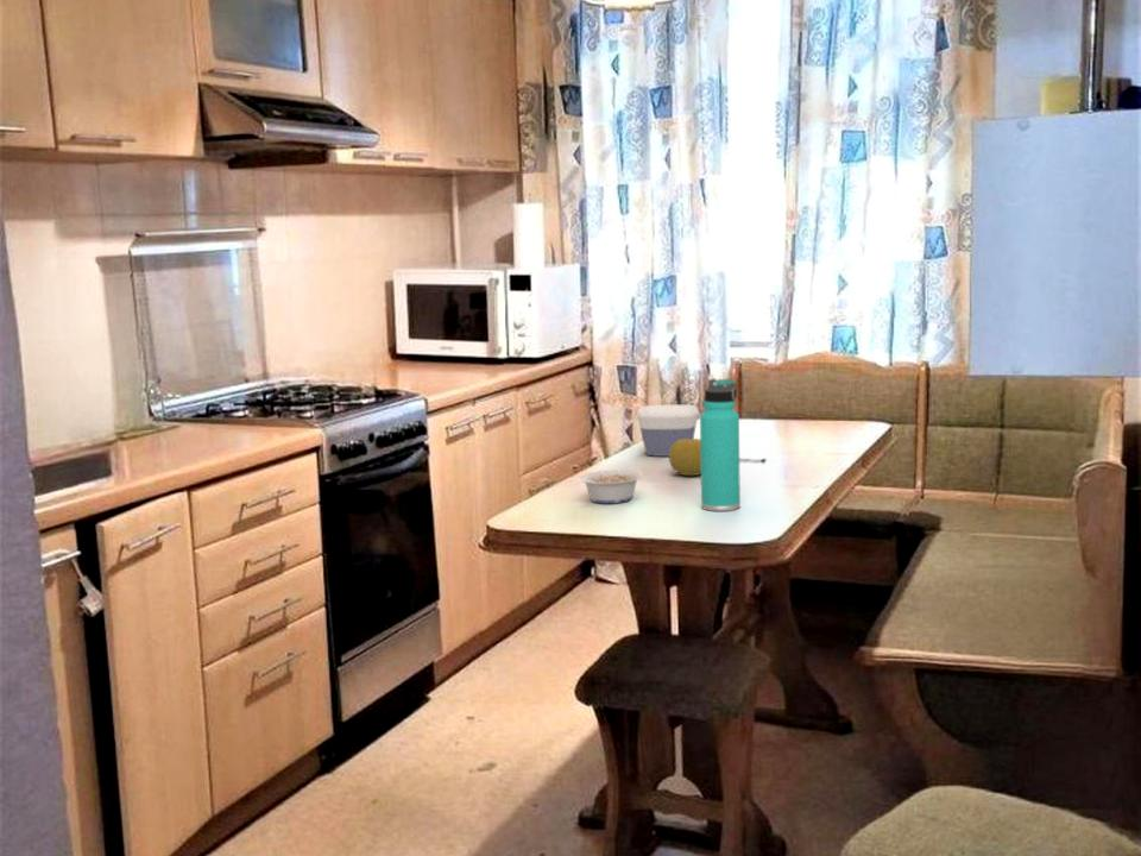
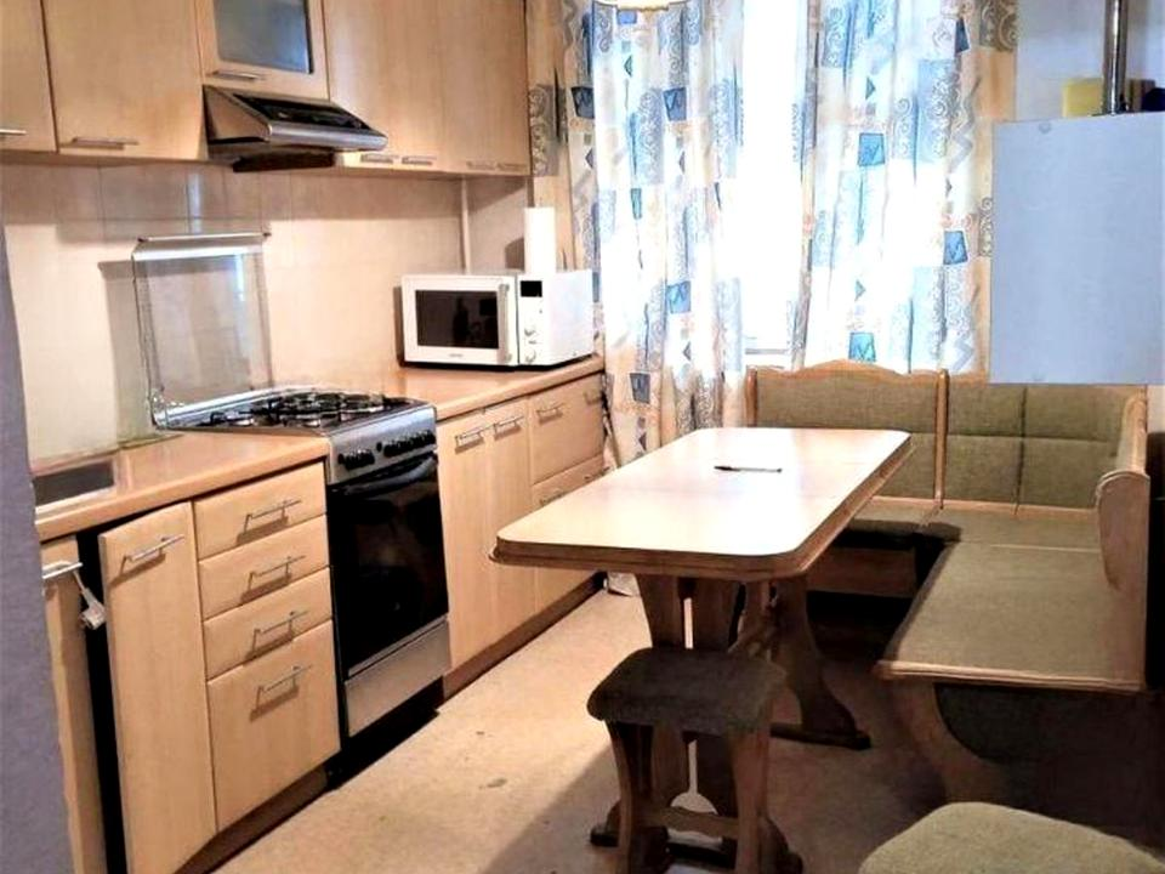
- legume [569,470,643,505]
- thermos bottle [699,378,742,512]
- bowl [636,403,700,458]
- fruit [668,438,701,477]
